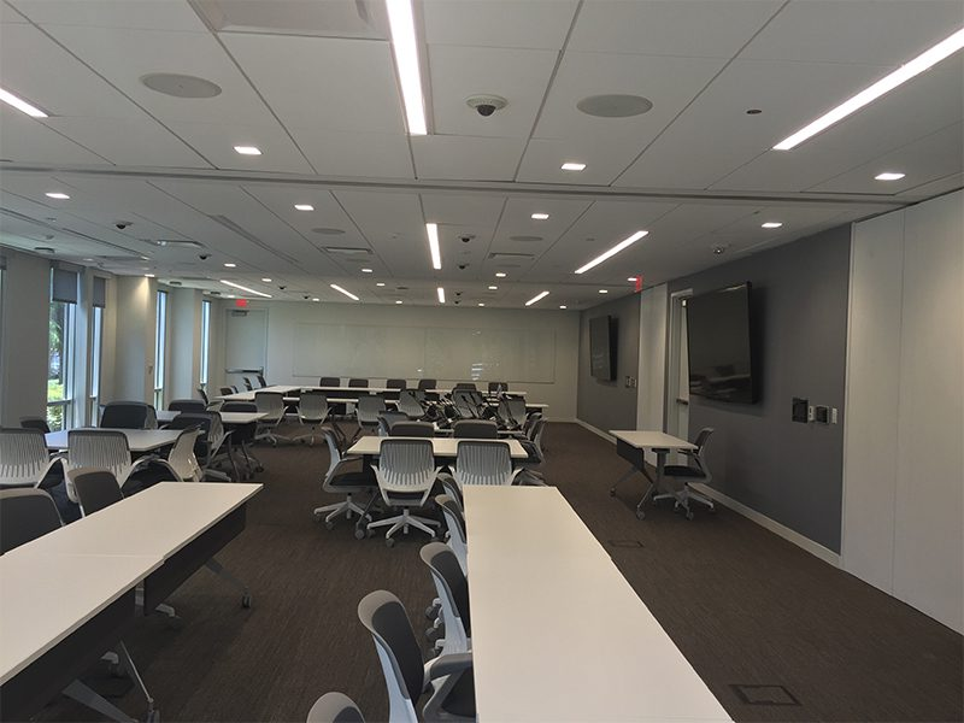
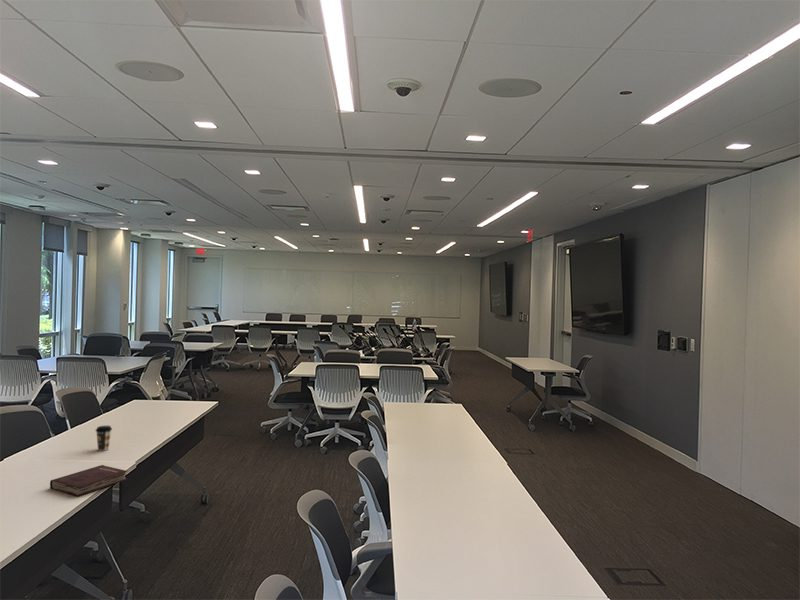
+ coffee cup [95,425,113,452]
+ hardback book [49,464,128,497]
